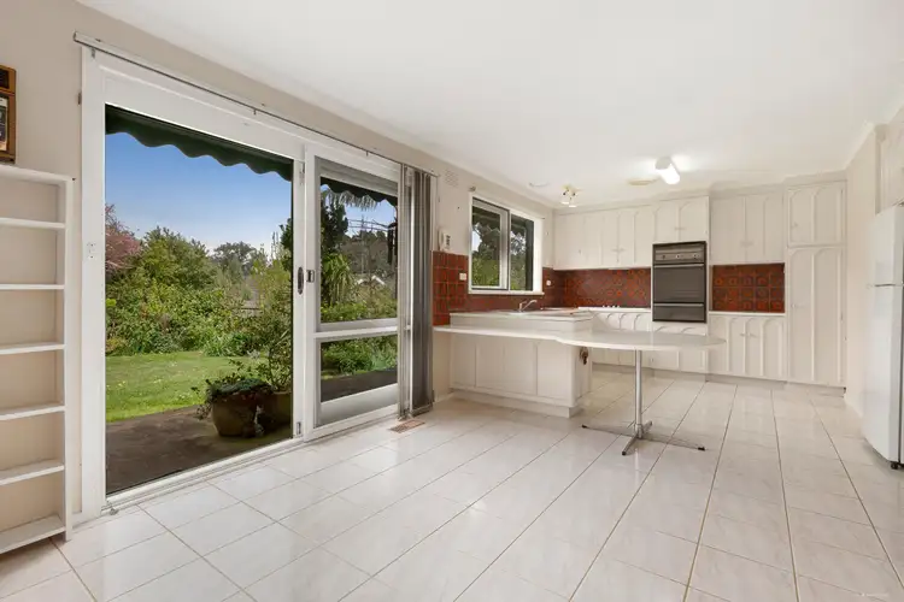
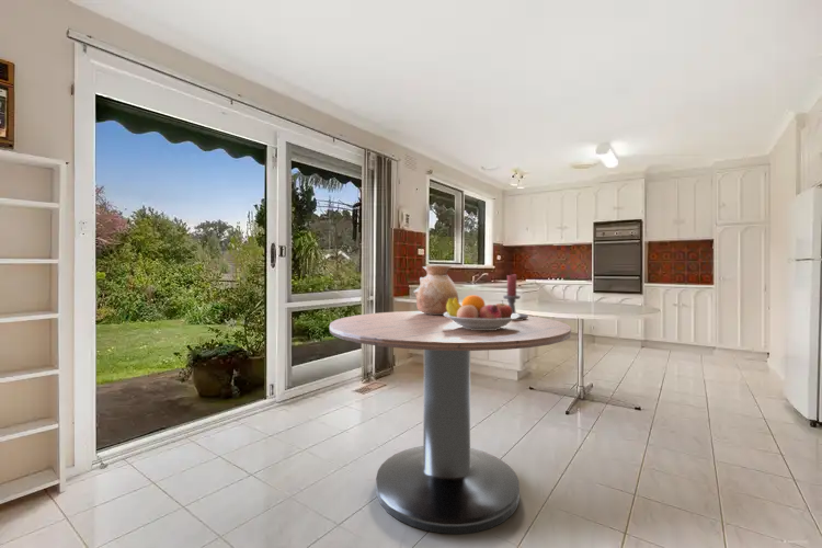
+ vase [413,264,460,315]
+ fruit bowl [444,294,521,330]
+ dining table [329,310,572,535]
+ candle holder [502,273,529,320]
